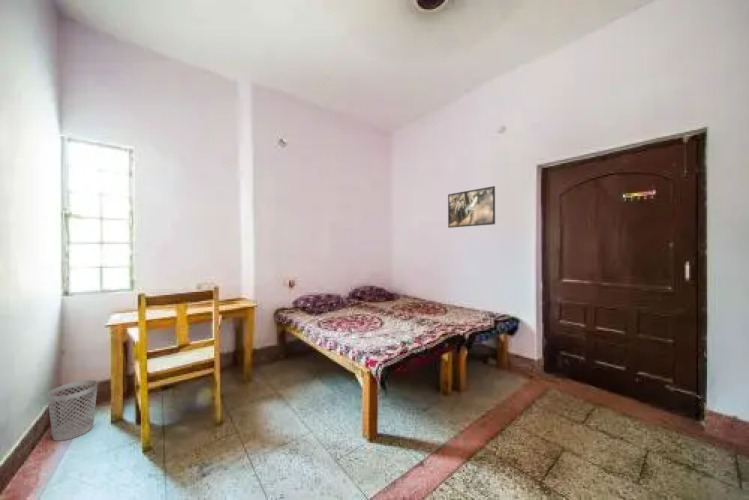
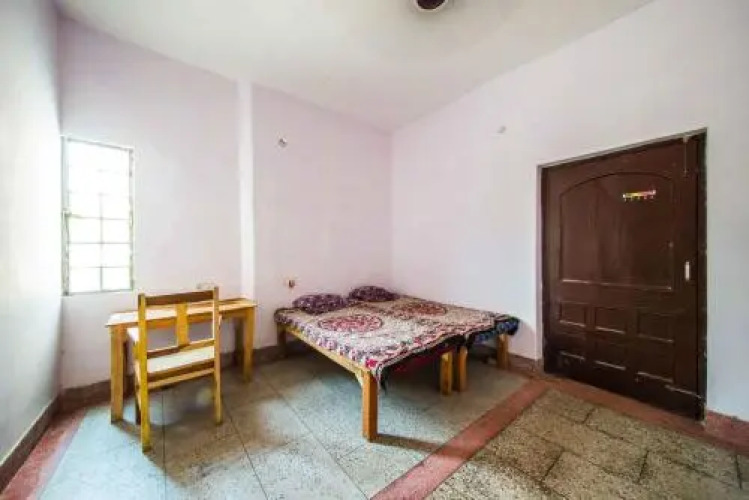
- wastebasket [46,379,99,442]
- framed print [447,185,496,229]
